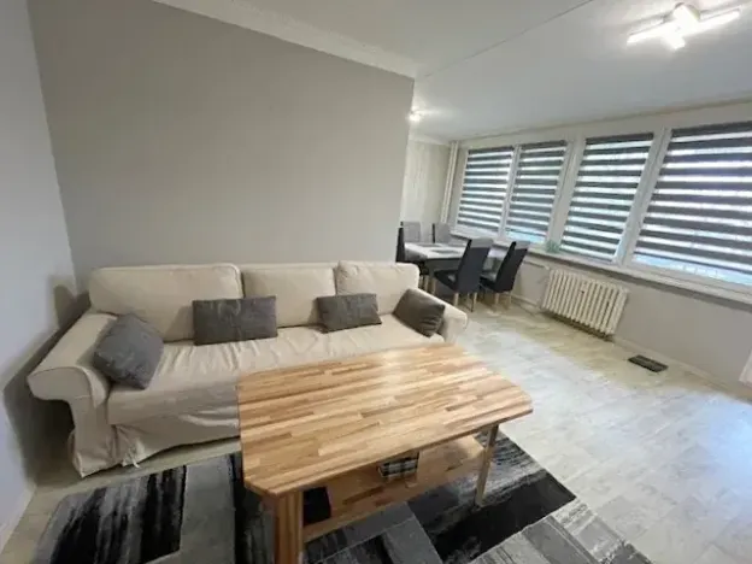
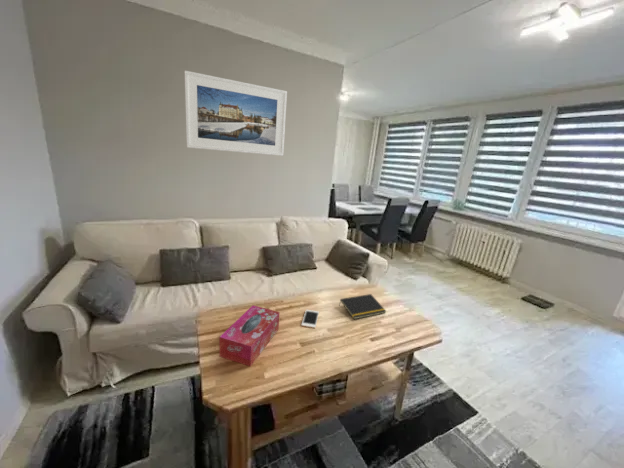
+ notepad [338,293,387,320]
+ tissue box [218,304,281,368]
+ cell phone [300,309,320,329]
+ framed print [183,70,288,157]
